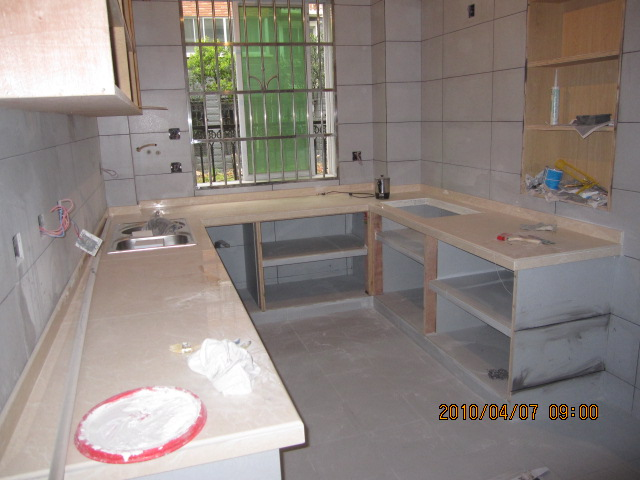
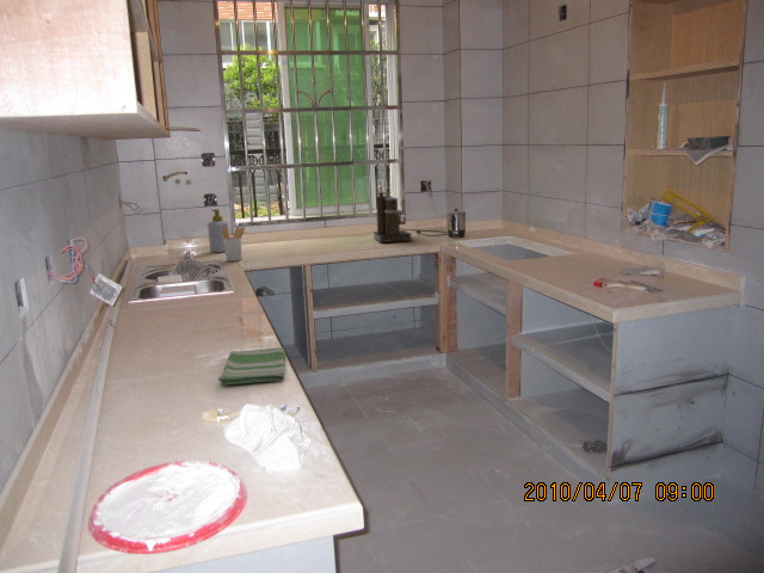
+ soap bottle [207,208,230,253]
+ coffee maker [372,181,413,244]
+ utensil holder [221,226,246,263]
+ dish towel [217,346,286,386]
